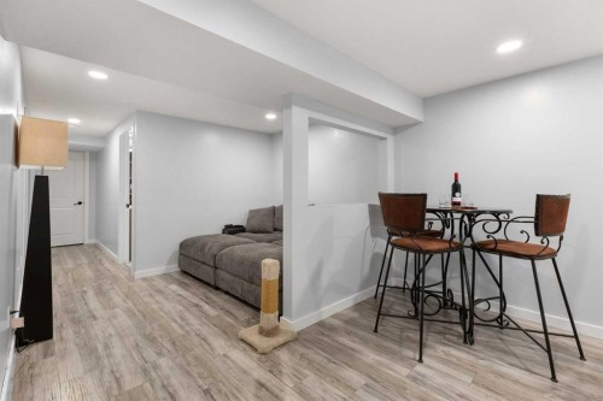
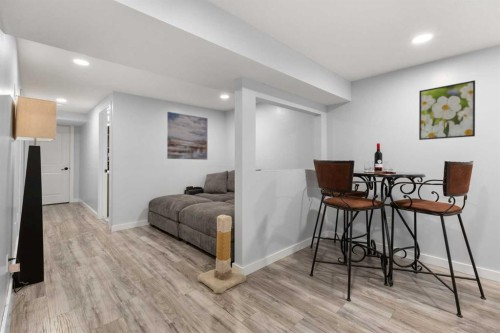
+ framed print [418,80,476,141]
+ wall art [166,111,209,161]
